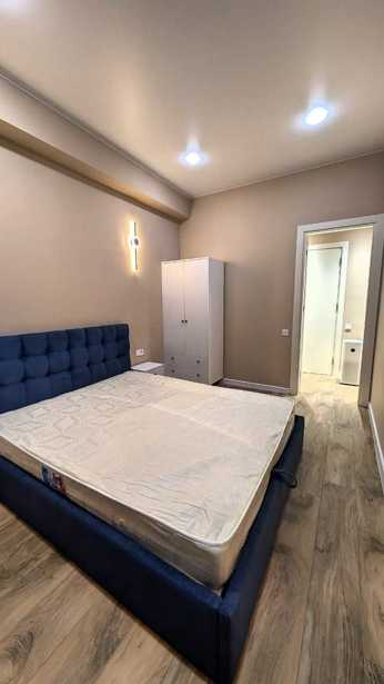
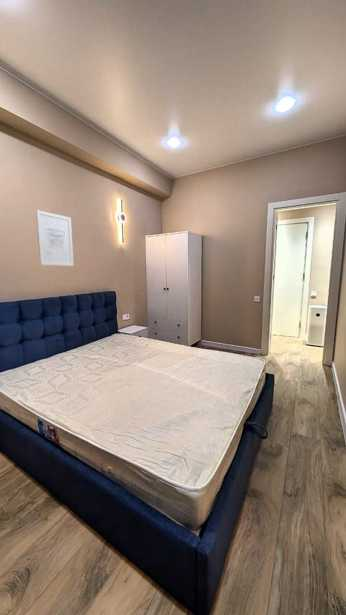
+ wall art [35,209,75,267]
